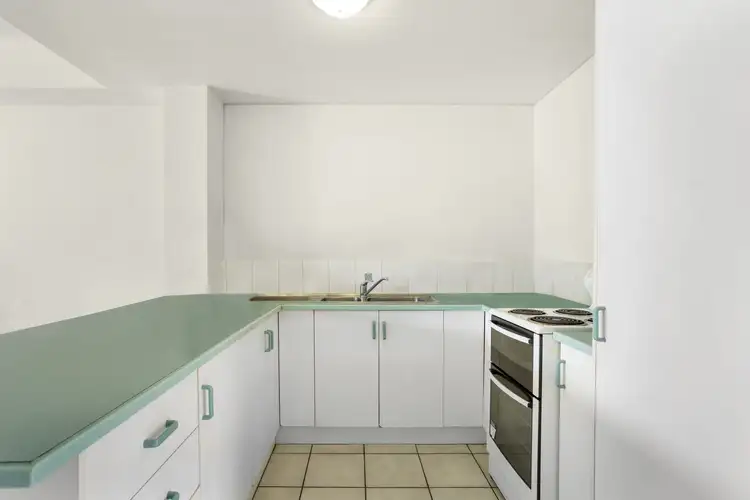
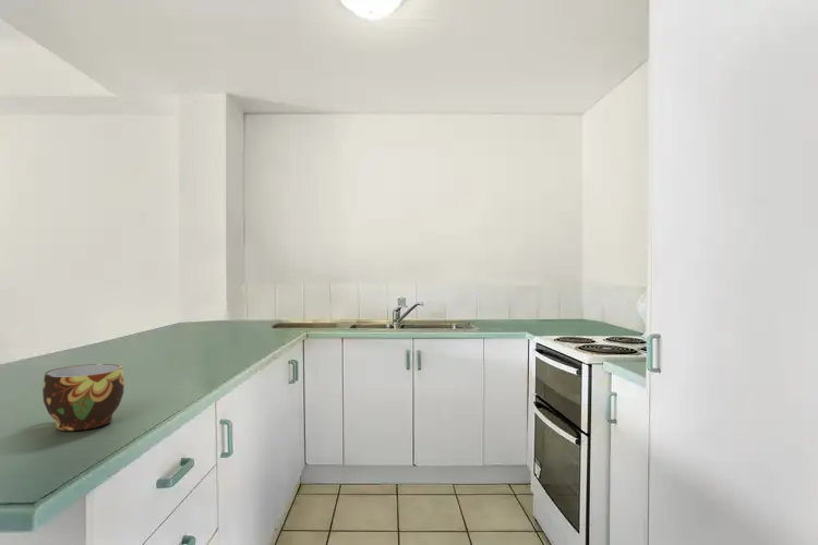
+ cup [41,363,125,432]
